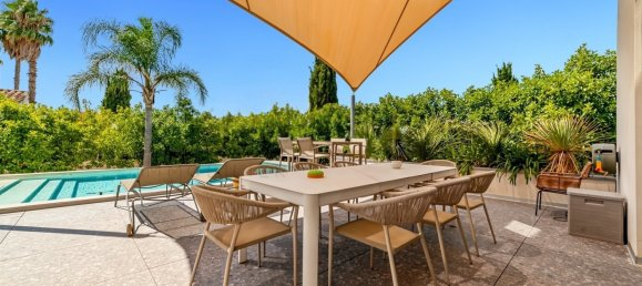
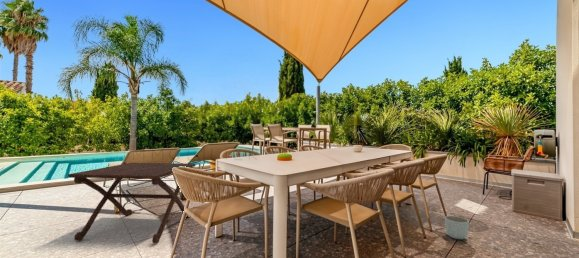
+ side table [67,162,197,244]
+ planter [444,215,470,240]
